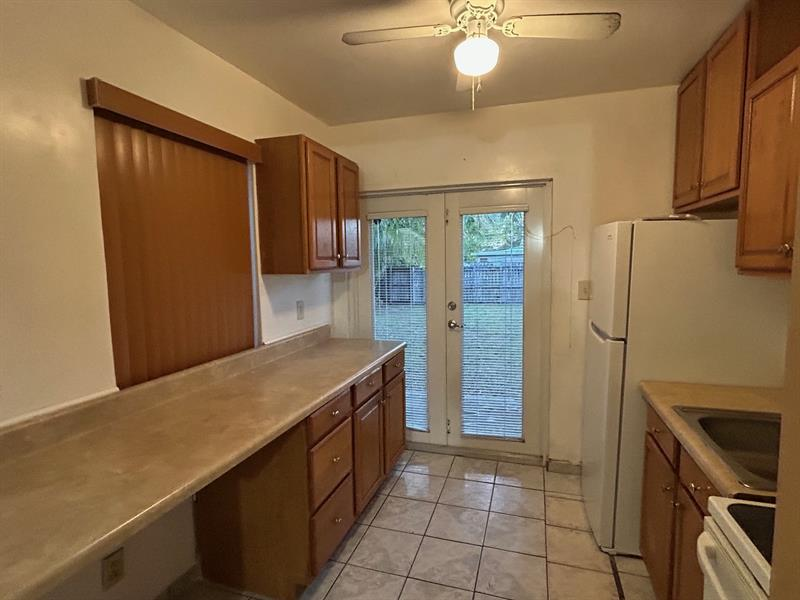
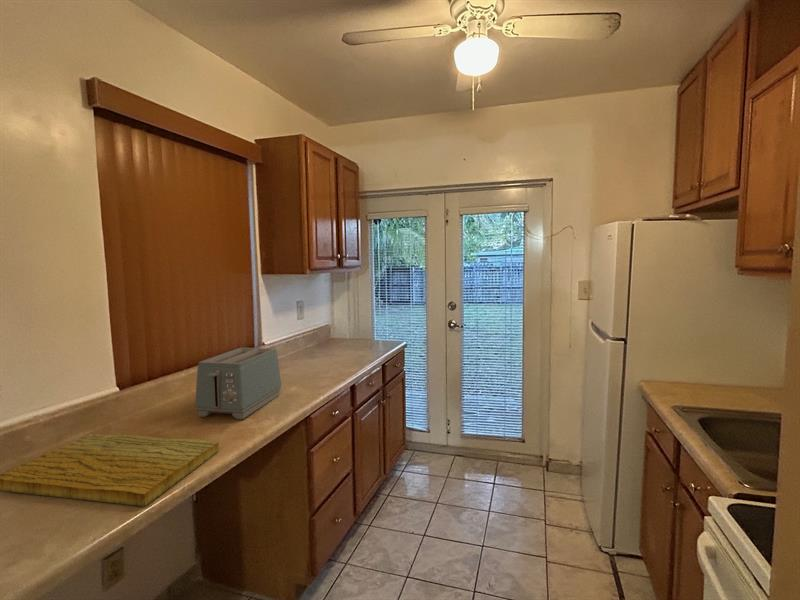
+ toaster [194,347,282,421]
+ cutting board [0,433,220,507]
